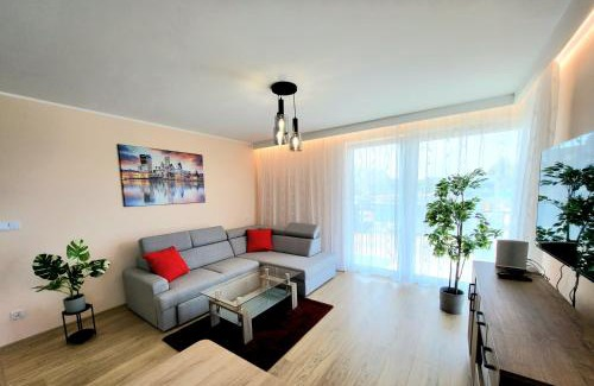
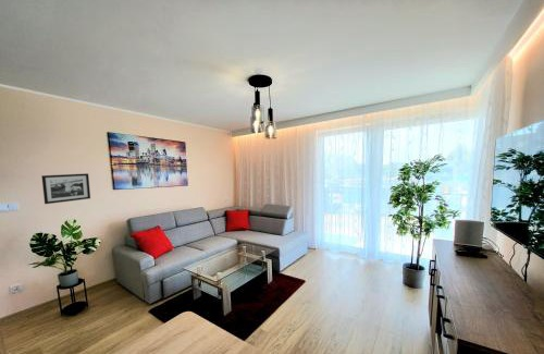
+ picture frame [41,172,91,205]
